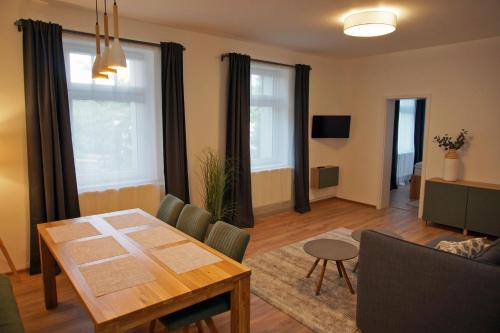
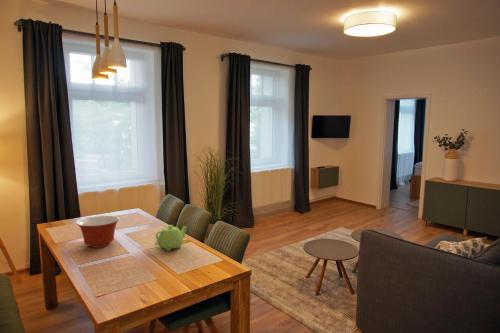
+ mixing bowl [76,215,120,249]
+ teapot [154,224,188,252]
